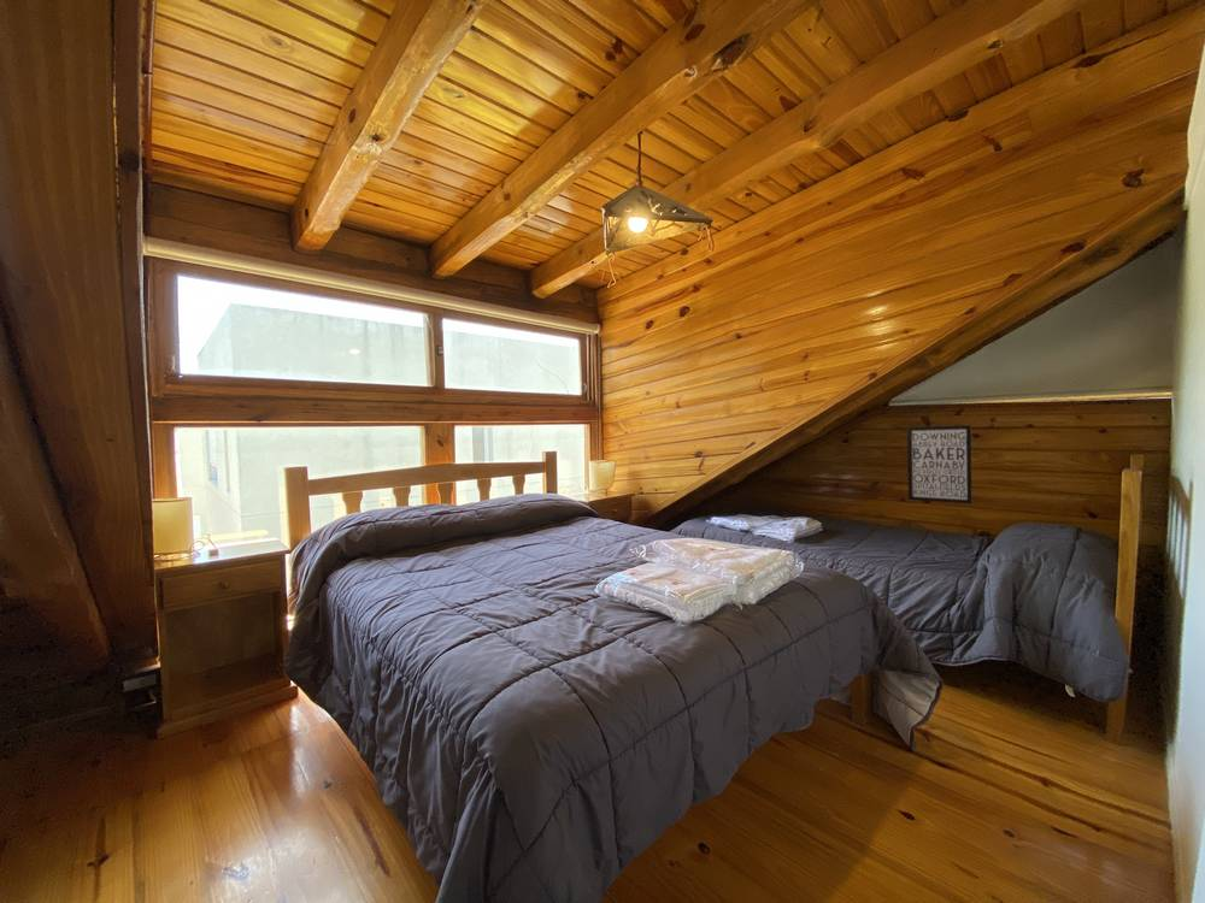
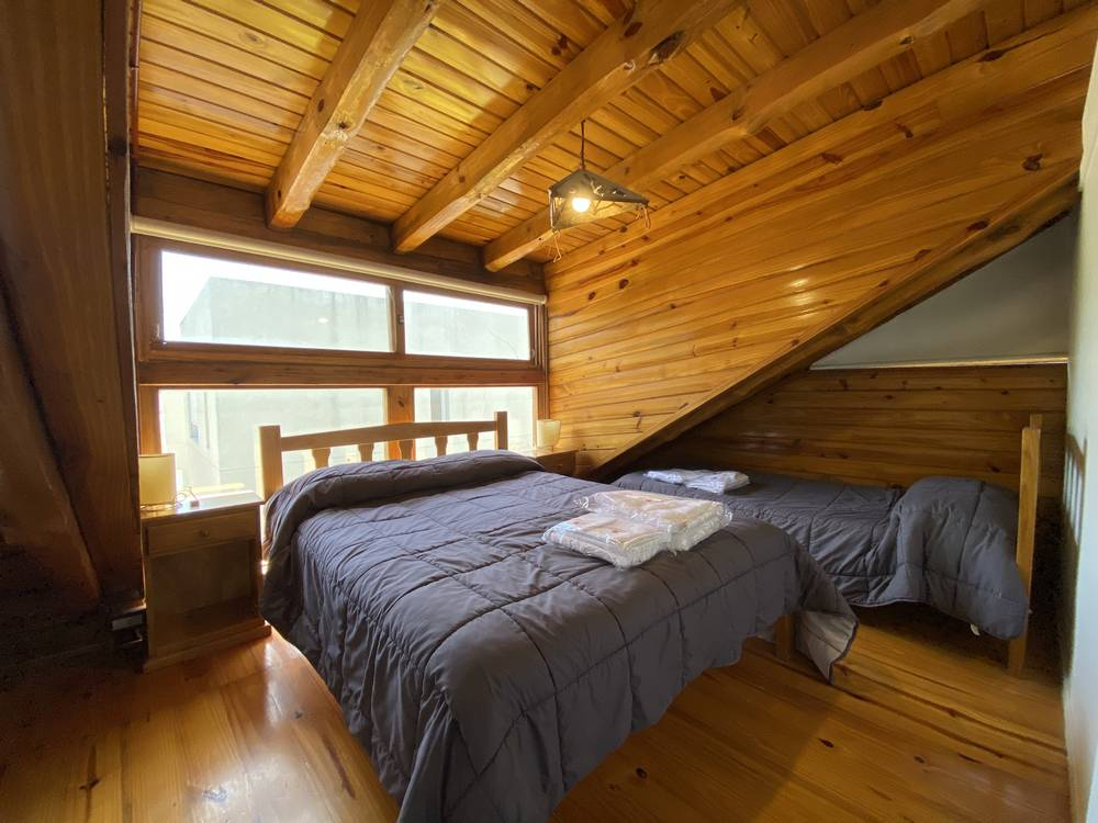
- wall art [906,424,974,504]
